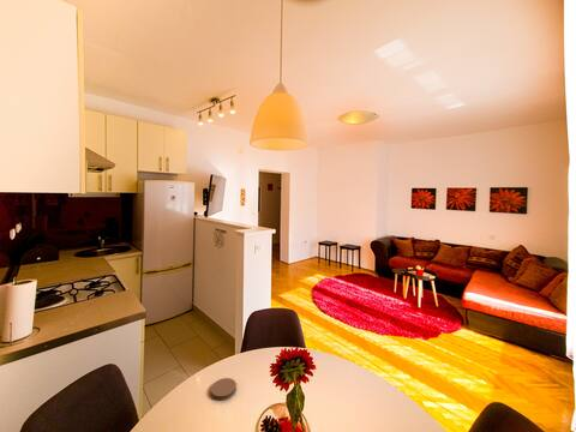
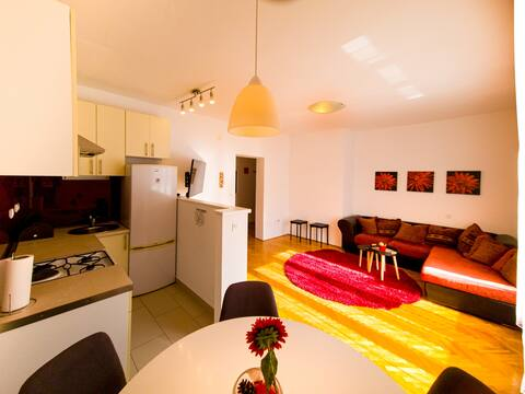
- coaster [210,377,238,401]
